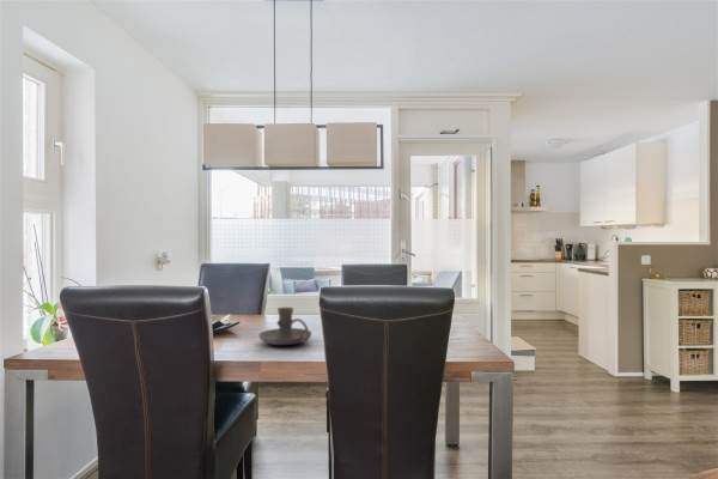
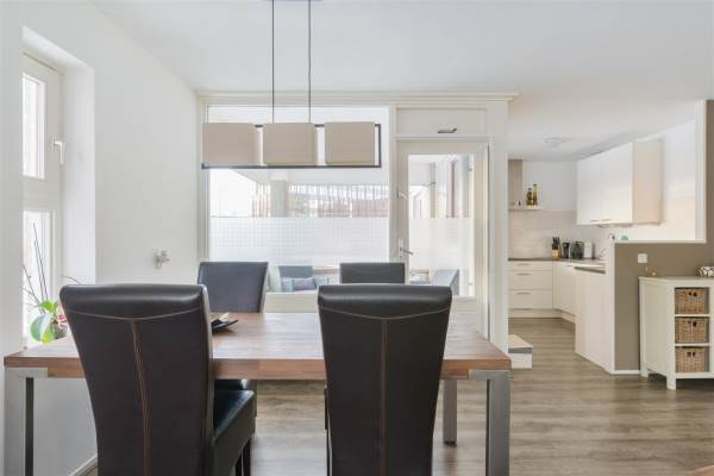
- candle holder [257,307,312,346]
